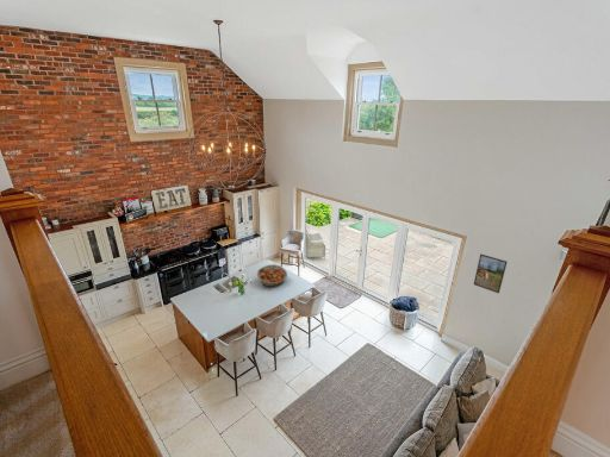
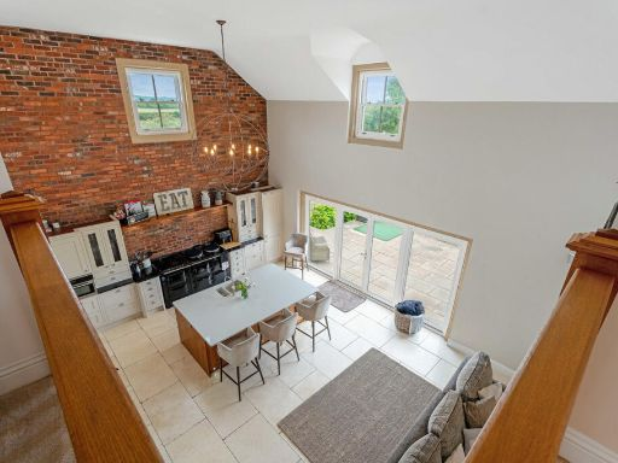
- fruit basket [256,263,288,288]
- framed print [473,253,509,294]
